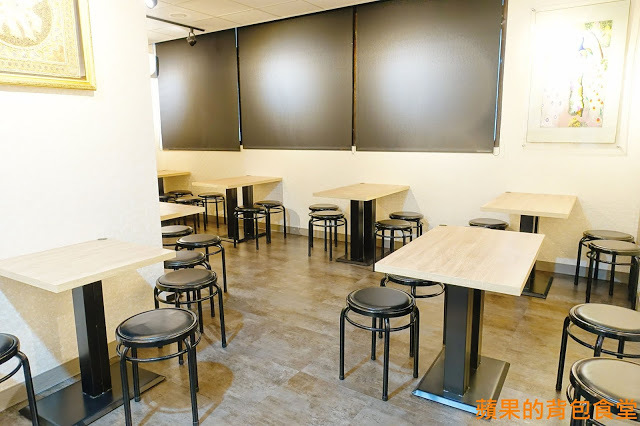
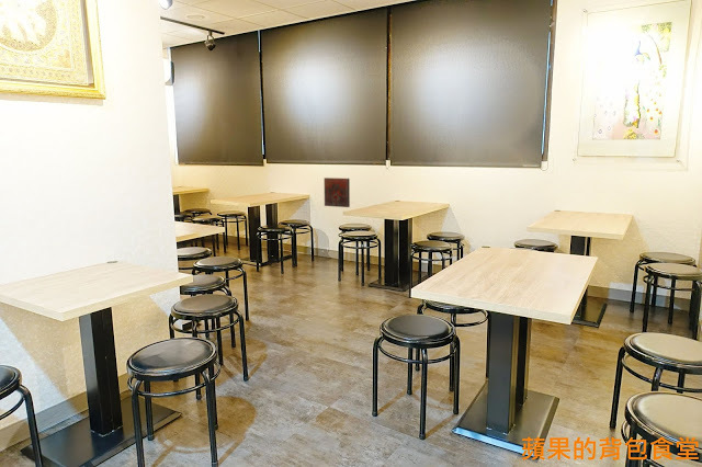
+ decorative tile [322,176,351,208]
